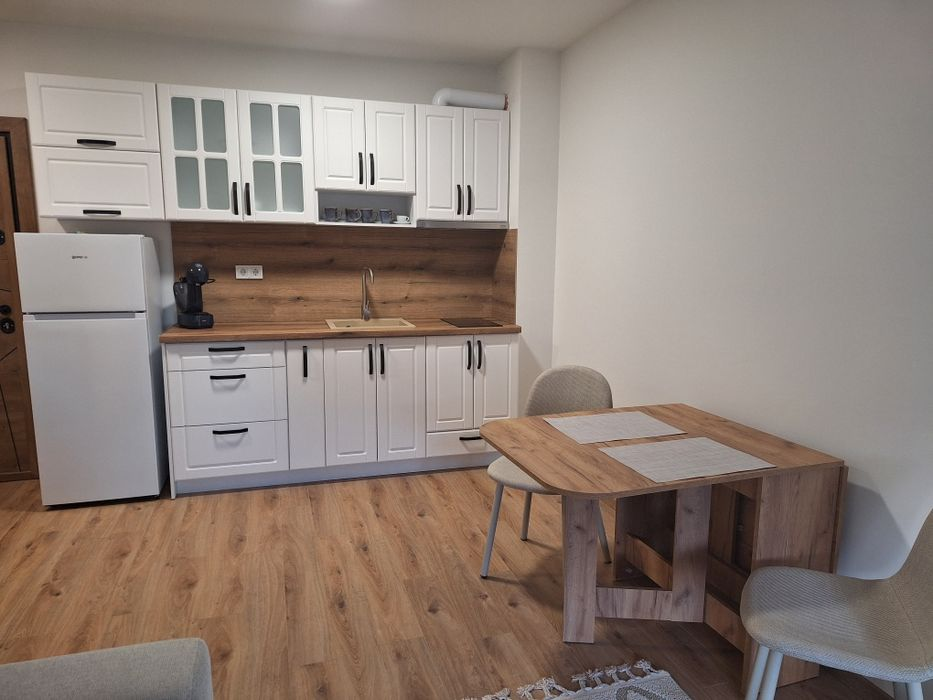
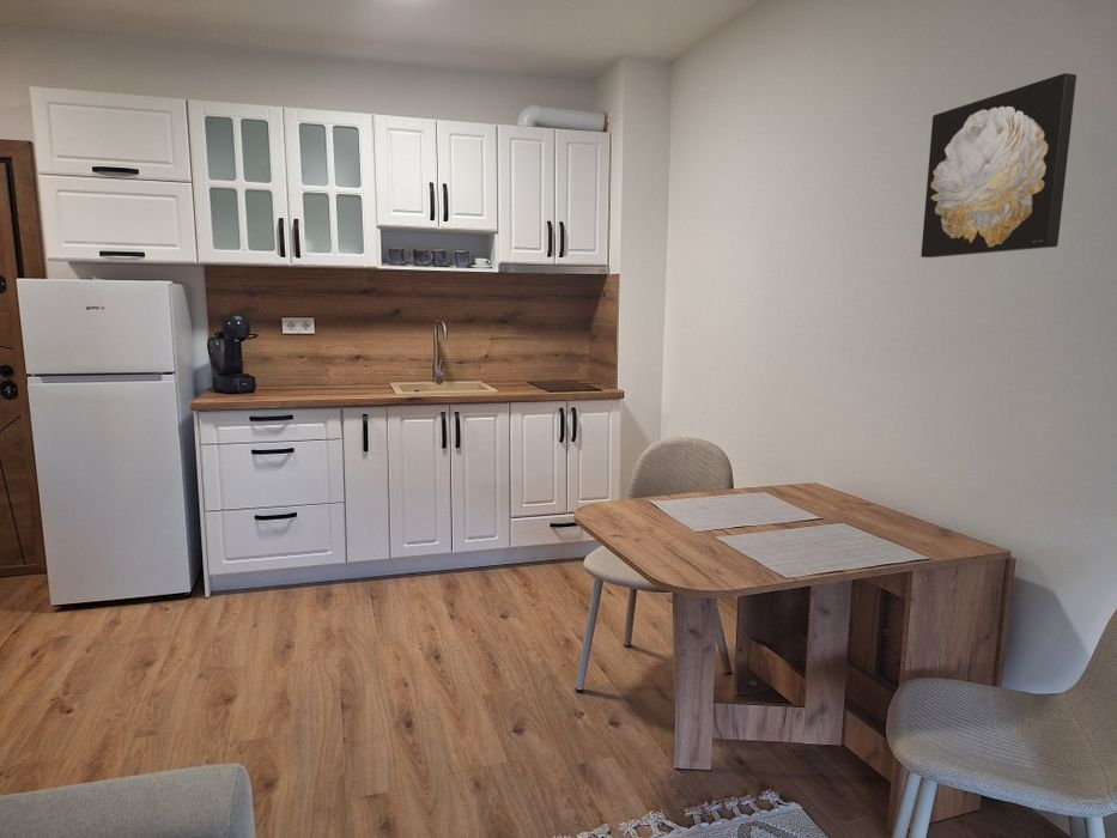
+ wall art [919,72,1077,259]
